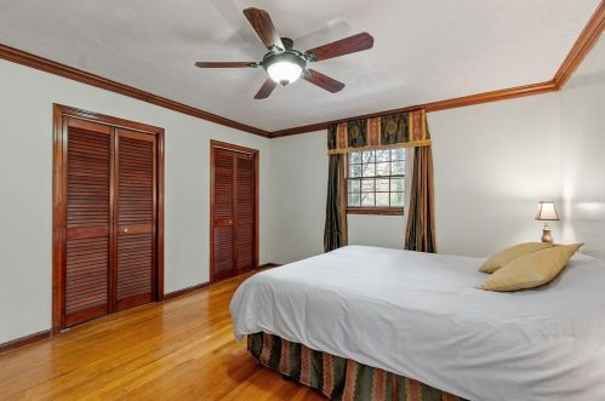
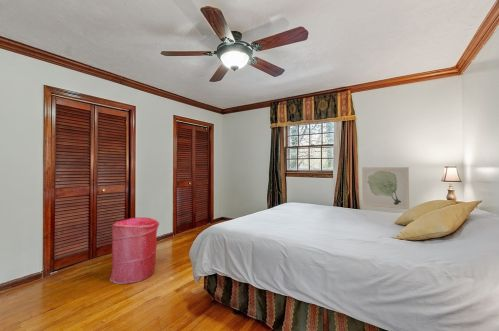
+ laundry hamper [109,216,160,285]
+ wall art [361,166,410,210]
